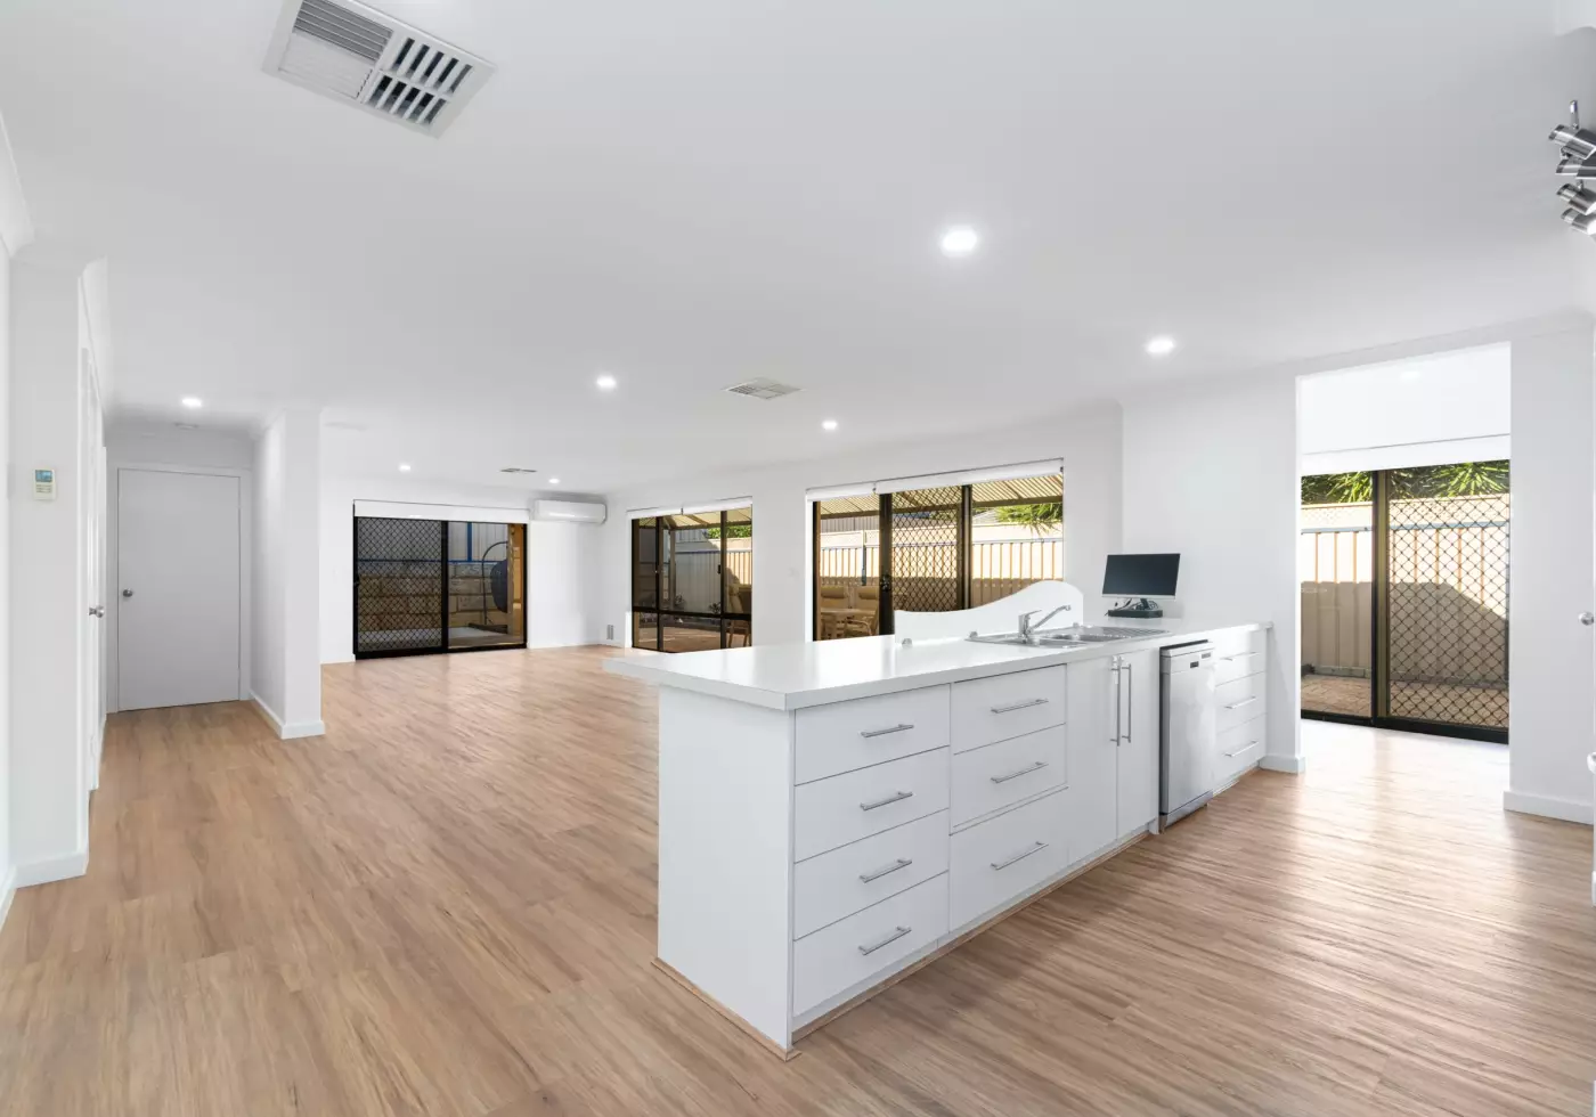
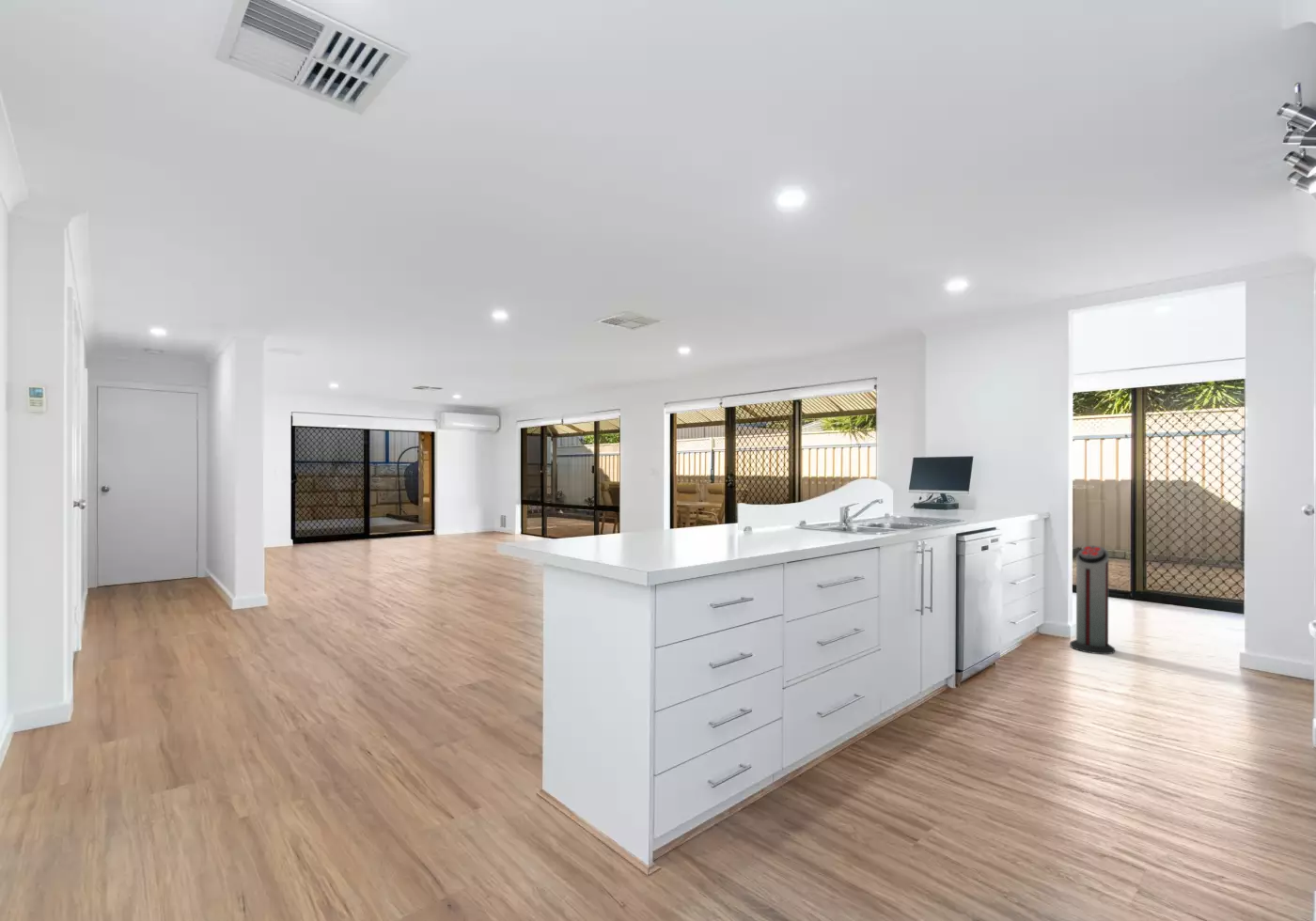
+ air purifier [1069,545,1116,655]
